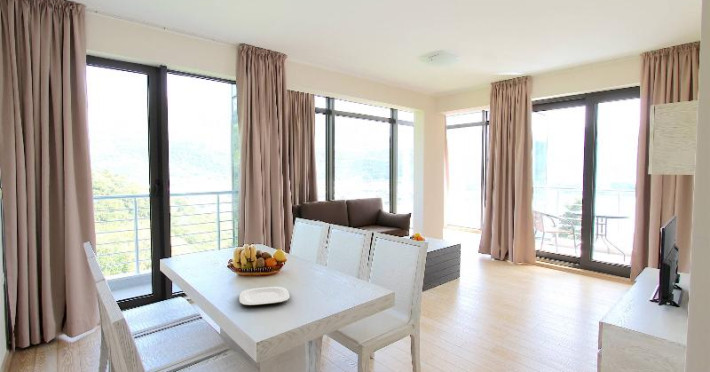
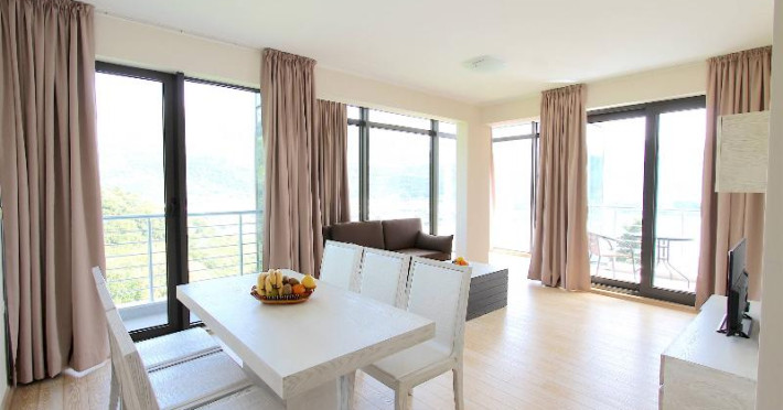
- plate [238,286,290,306]
